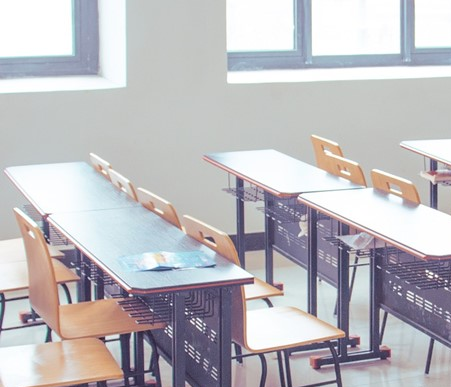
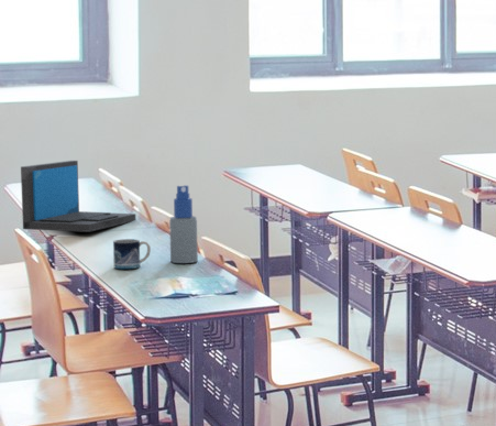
+ mug [112,238,152,270]
+ spray bottle [168,185,199,264]
+ laptop [20,160,136,233]
